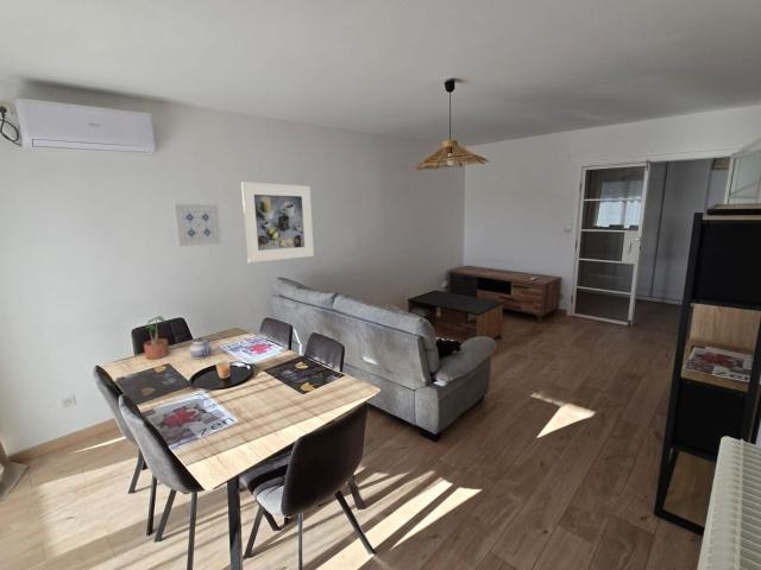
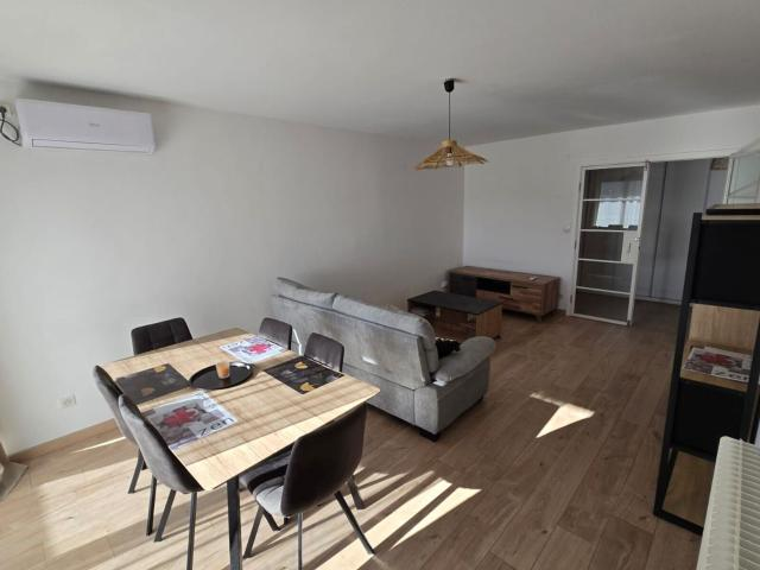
- teapot [189,336,213,360]
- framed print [240,180,315,264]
- wall art [172,202,222,248]
- potted plant [143,315,170,361]
